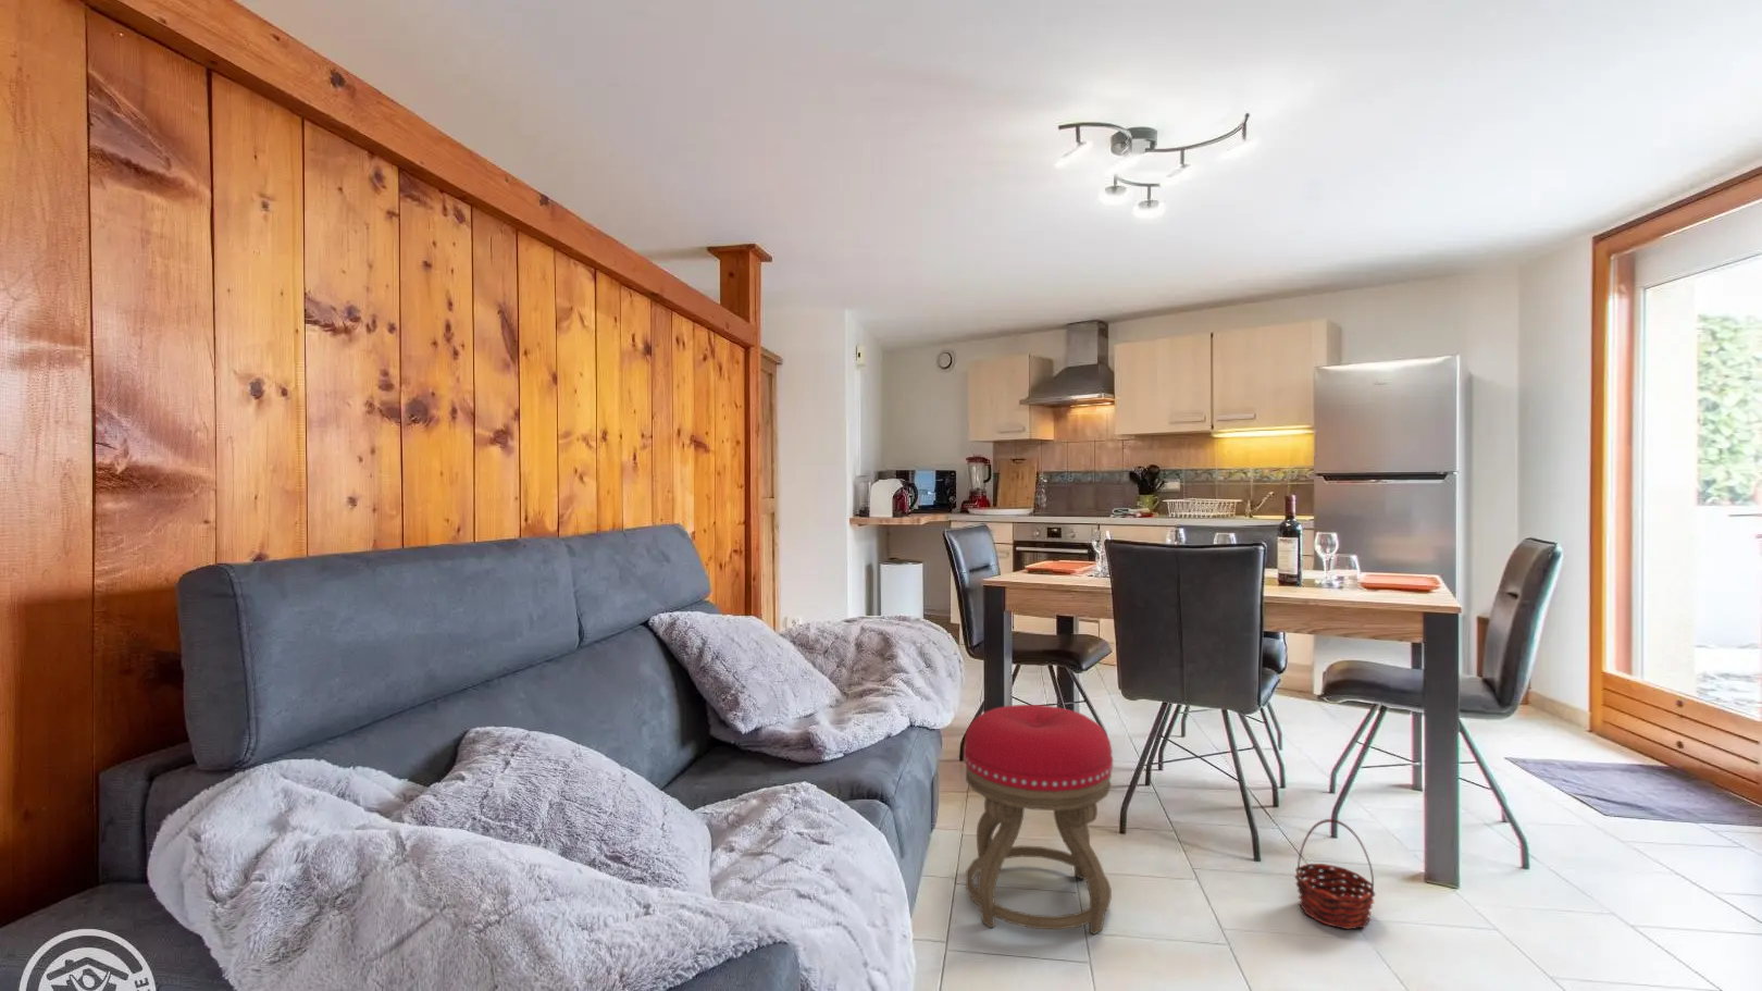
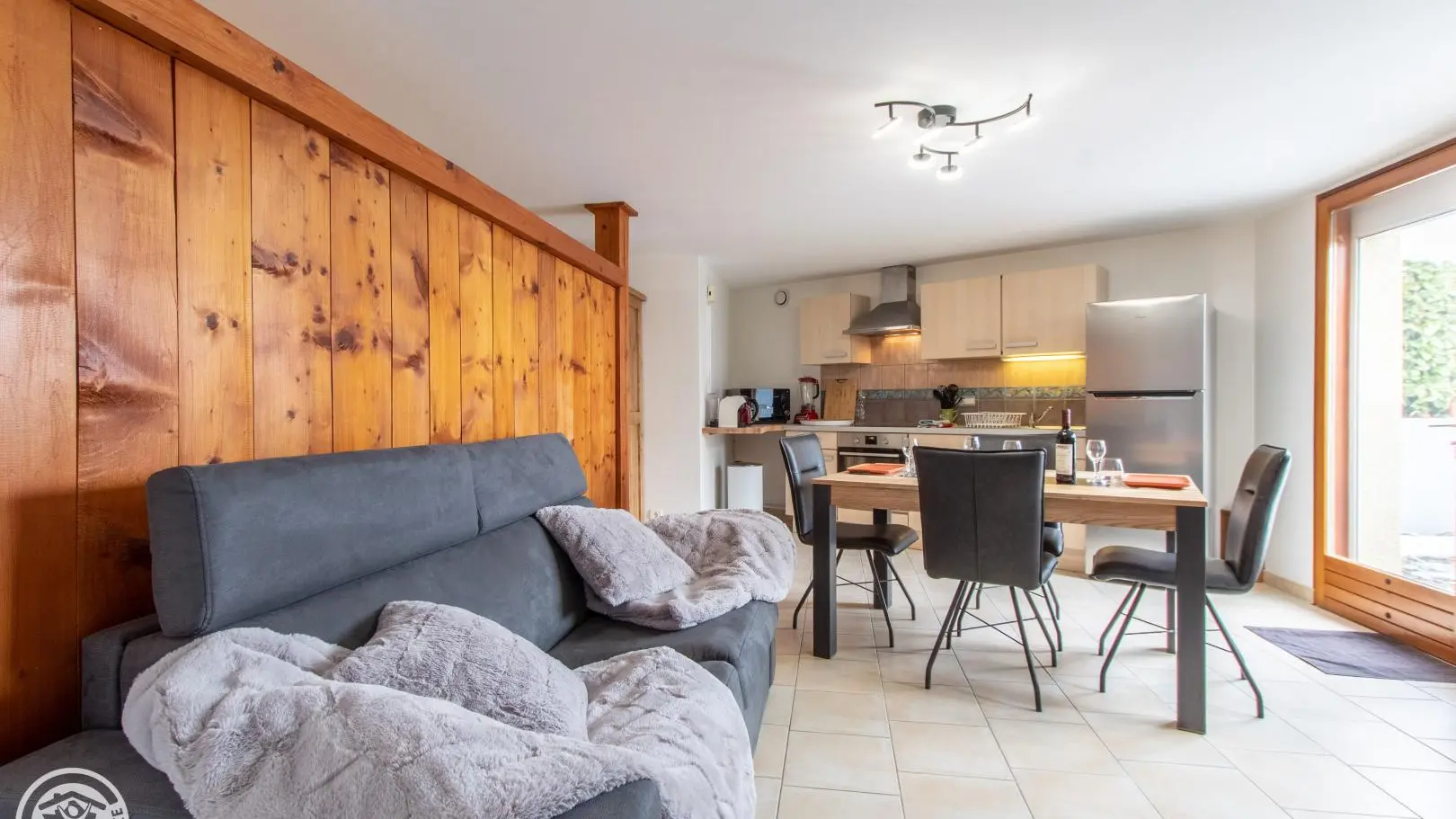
- stool [962,704,1113,935]
- basket [1294,818,1376,930]
